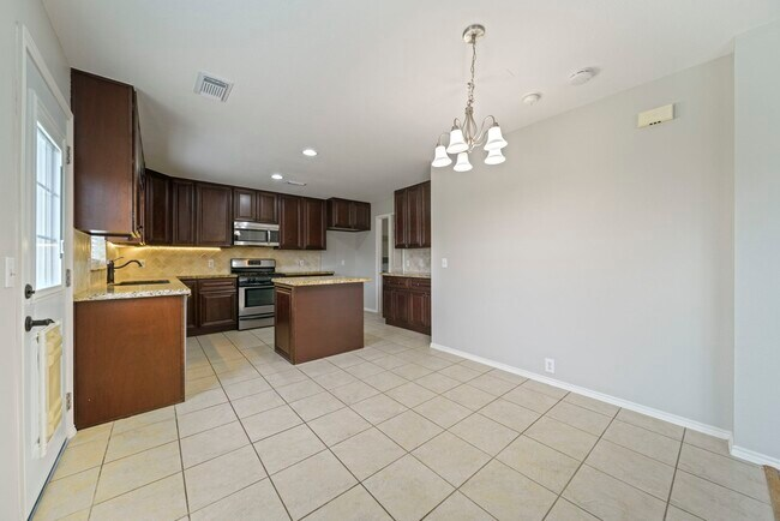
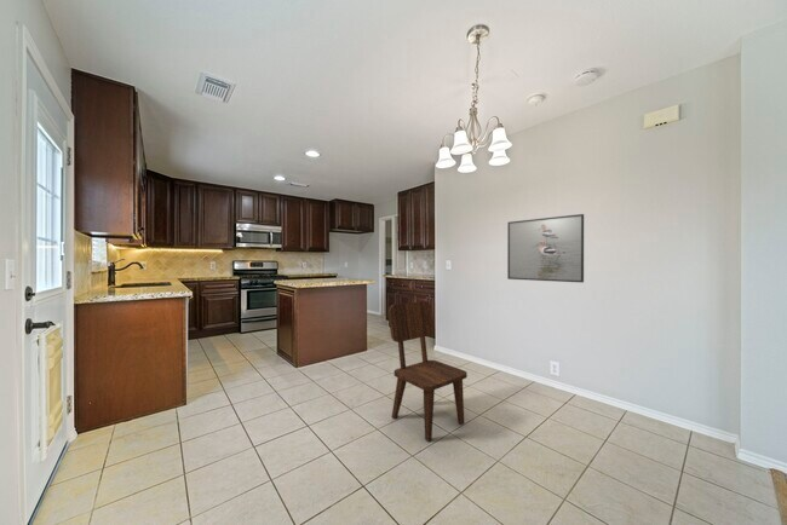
+ dining chair [387,300,469,443]
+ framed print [506,213,585,284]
